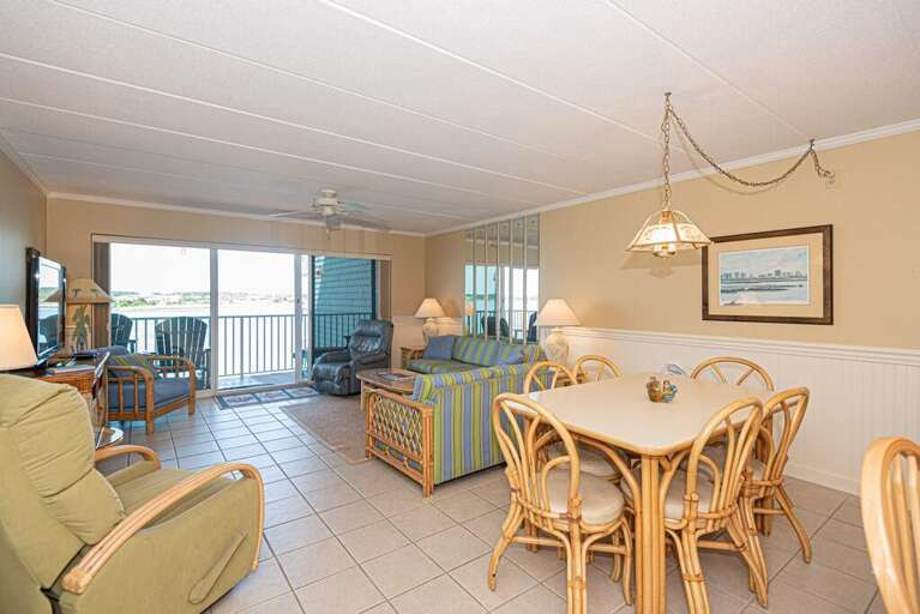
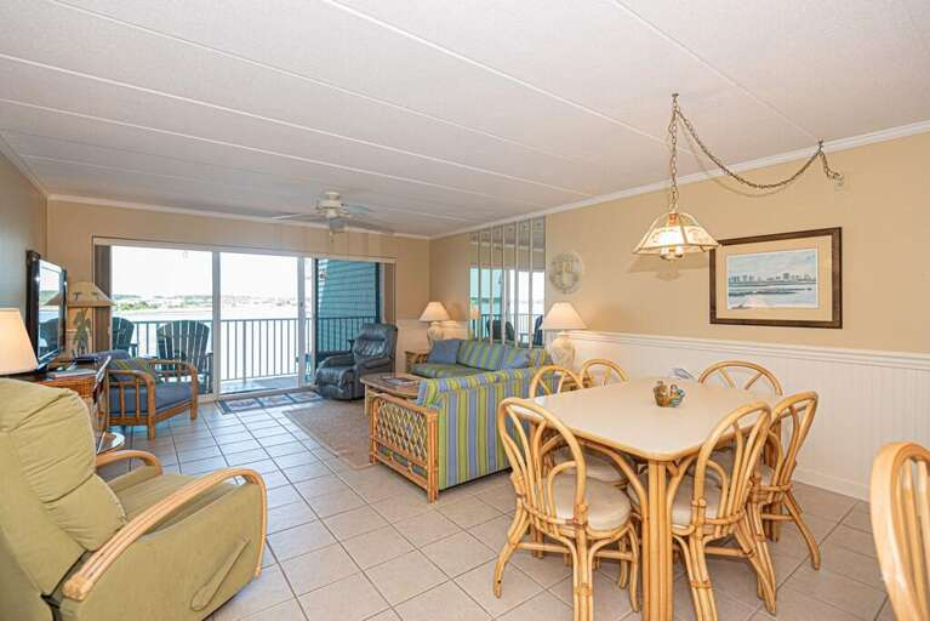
+ wall decoration [548,249,586,296]
